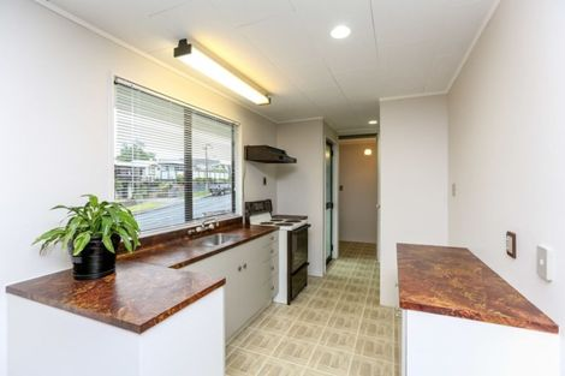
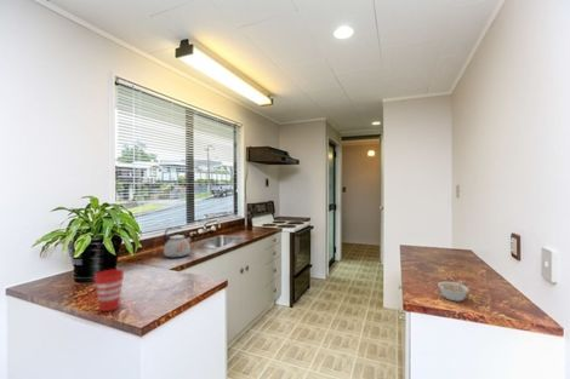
+ cup [93,268,125,312]
+ kettle [163,225,192,258]
+ legume [437,280,471,303]
